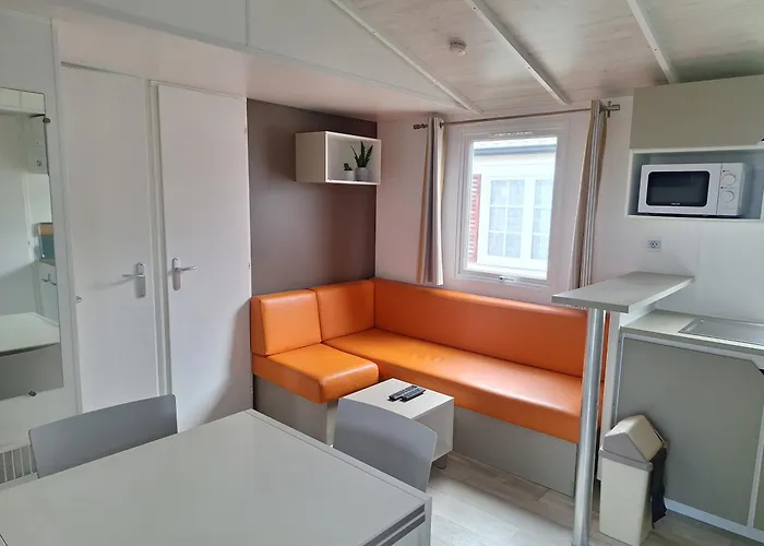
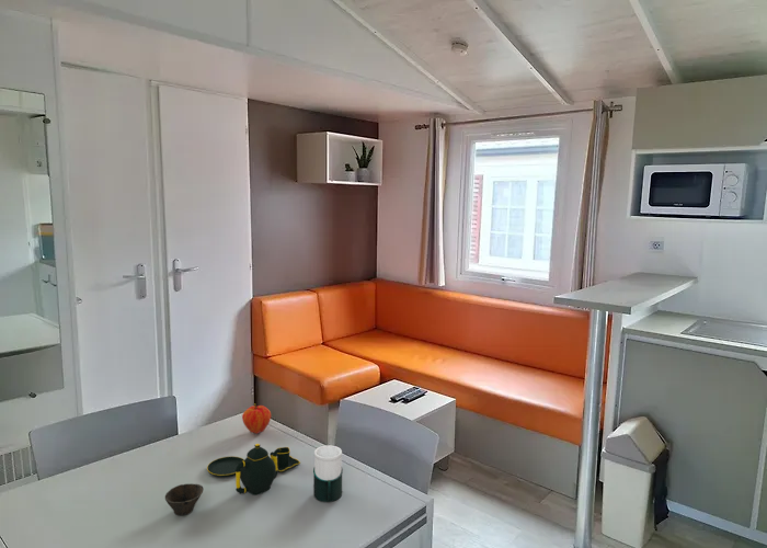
+ cup [312,444,344,503]
+ fruit [241,402,272,435]
+ cup [164,482,205,516]
+ teapot [206,443,301,496]
